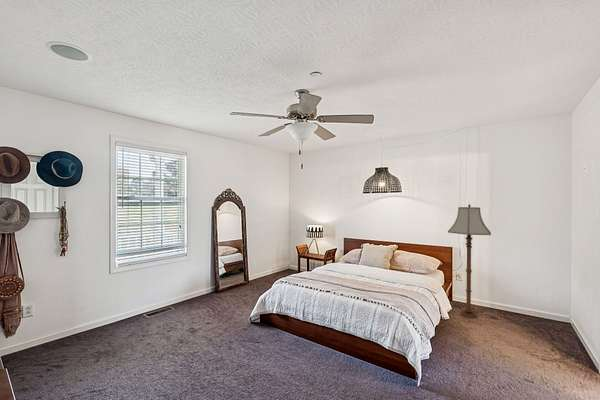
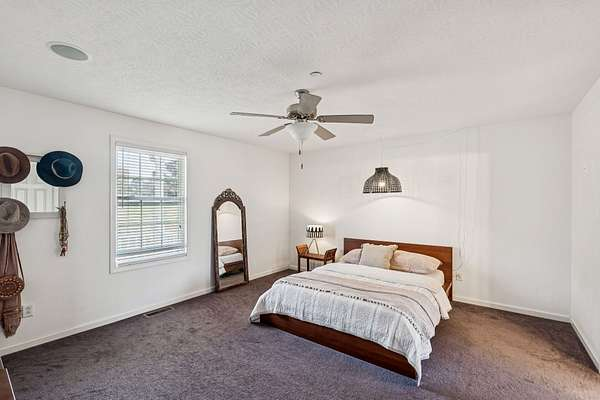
- floor lamp [447,203,492,319]
